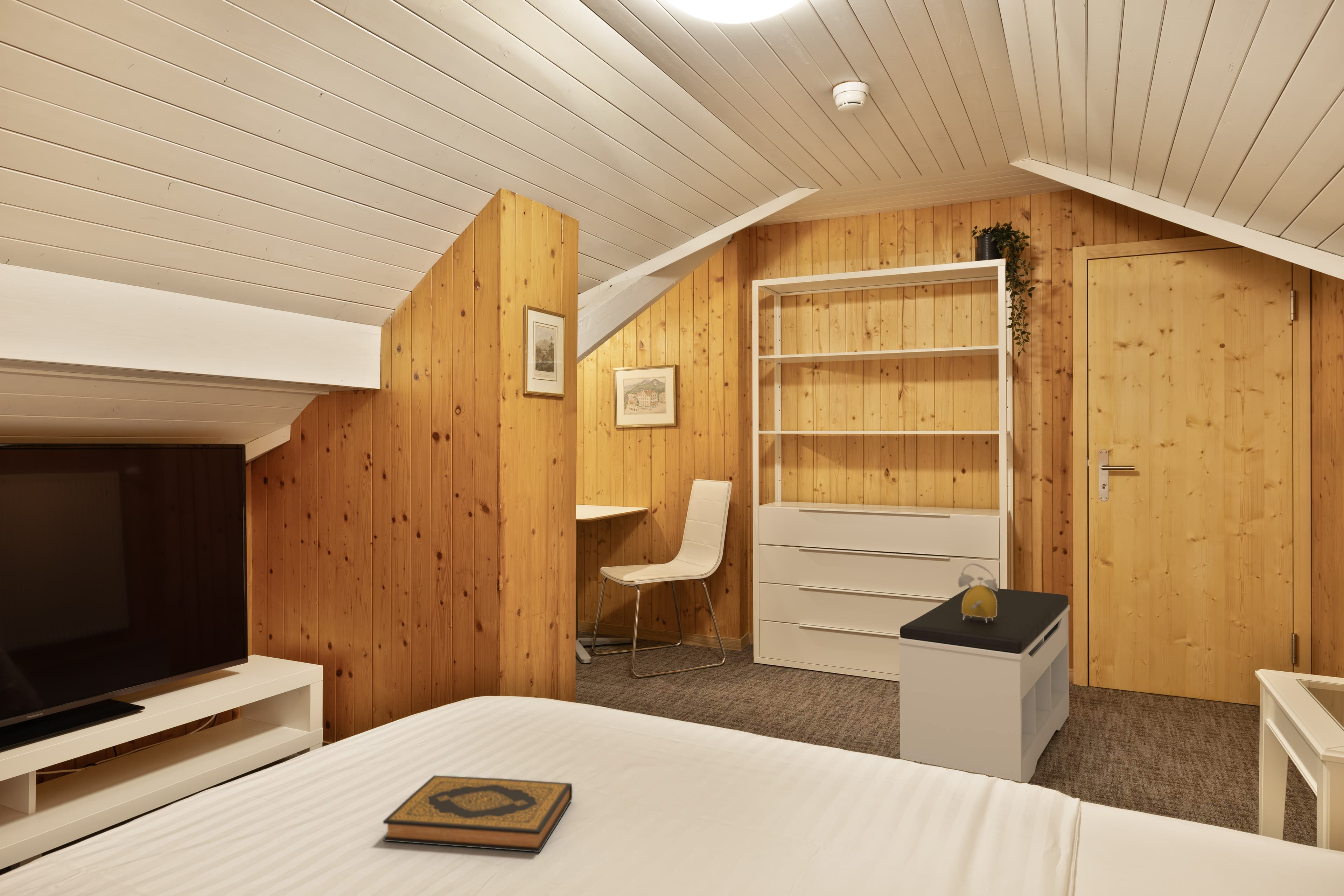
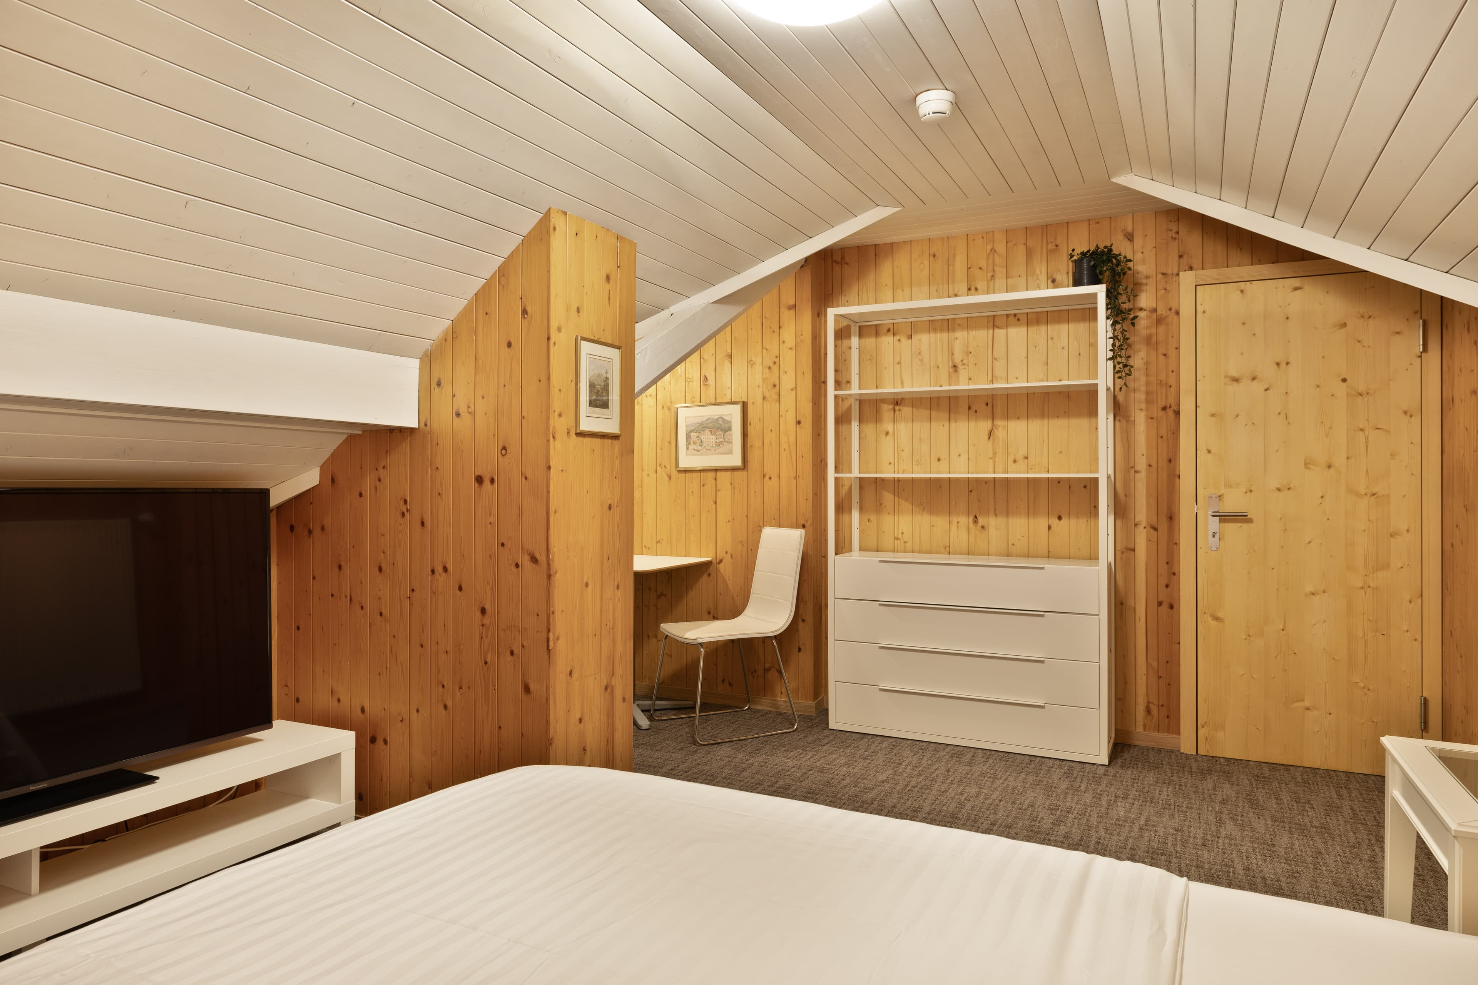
- hardback book [383,775,573,853]
- alarm clock [958,563,998,623]
- bench [898,586,1070,783]
